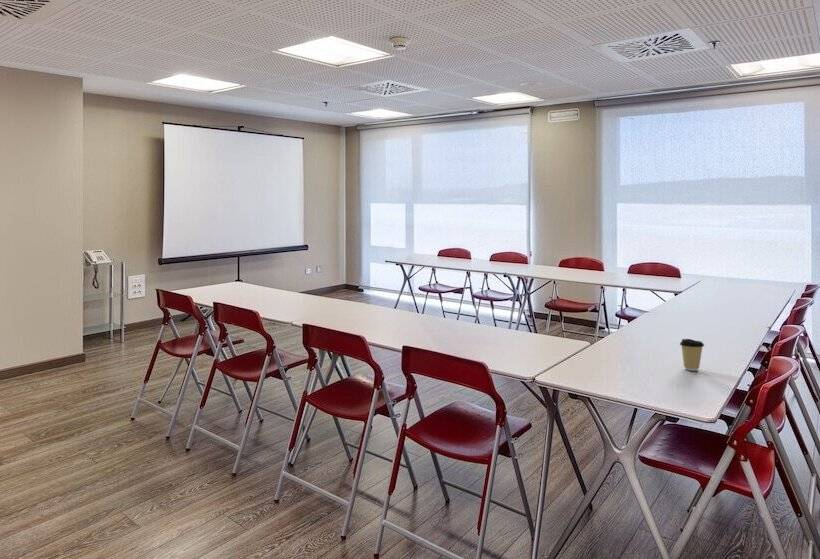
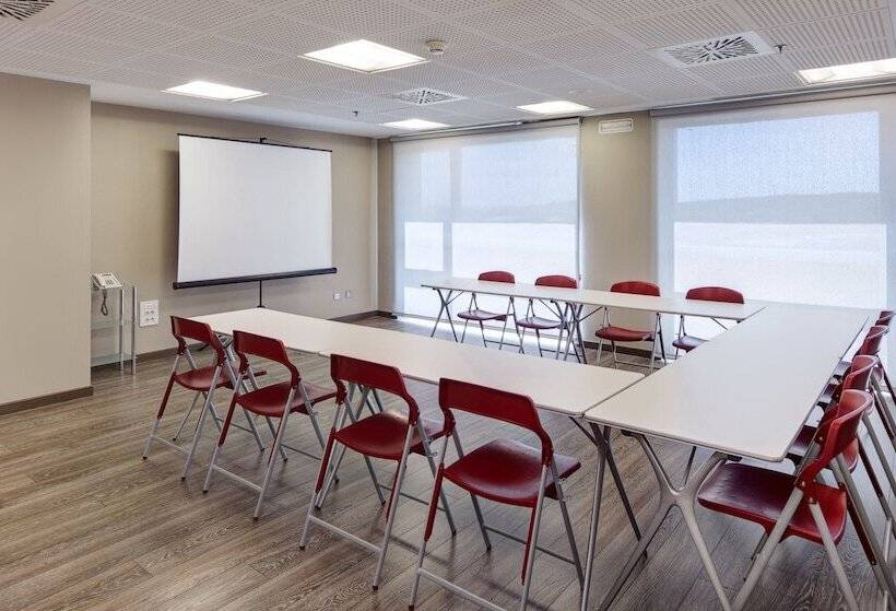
- coffee cup [679,338,705,372]
